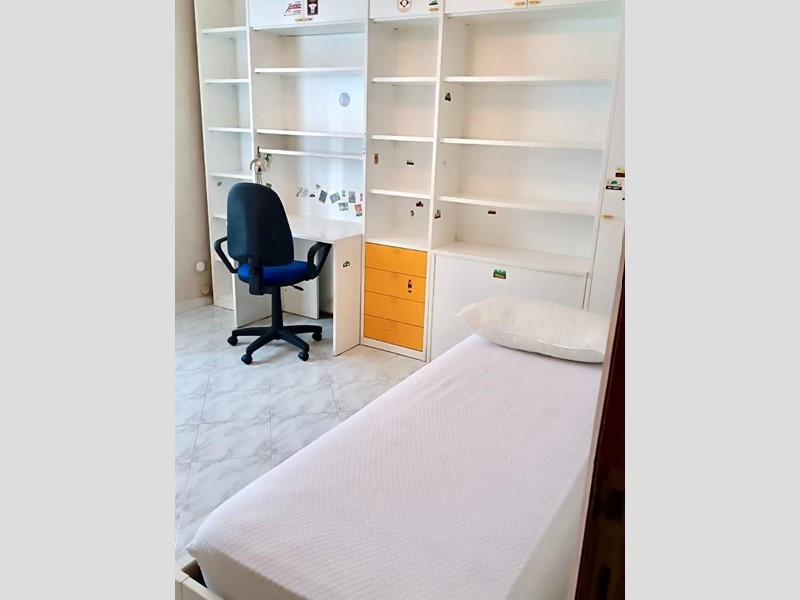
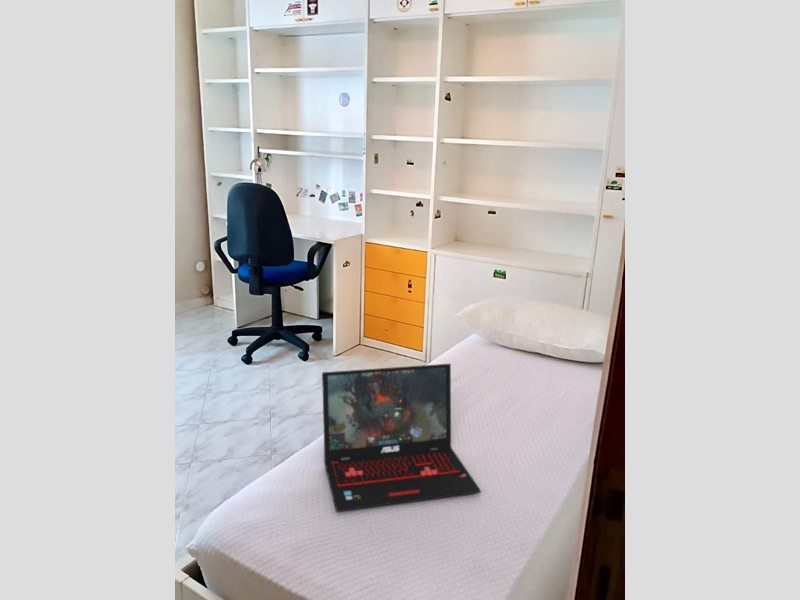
+ laptop [321,363,482,513]
